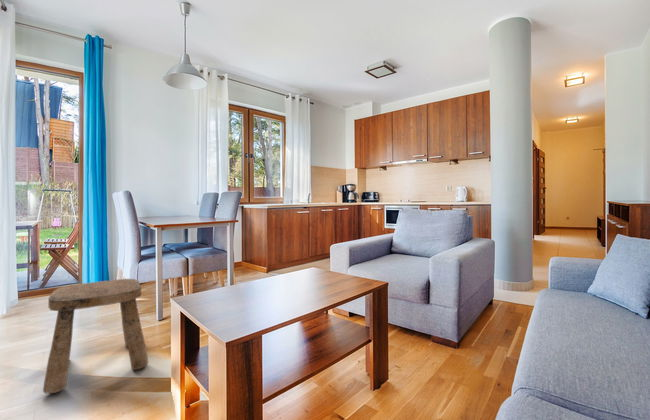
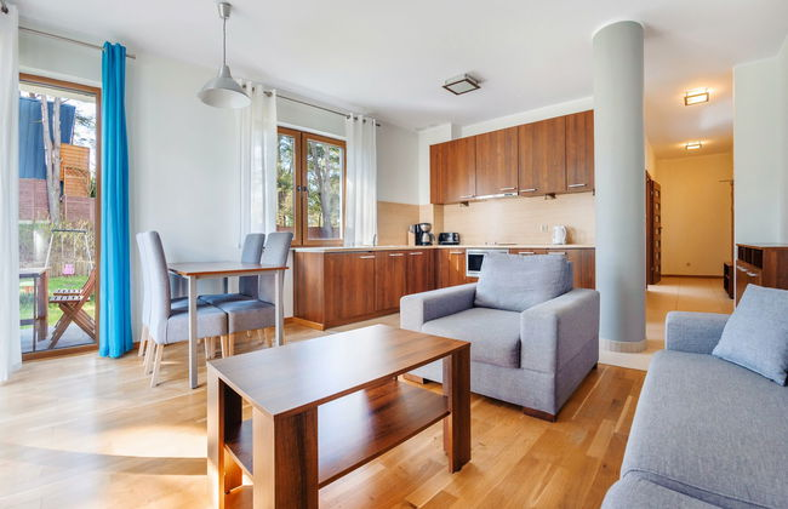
- stool [42,278,149,394]
